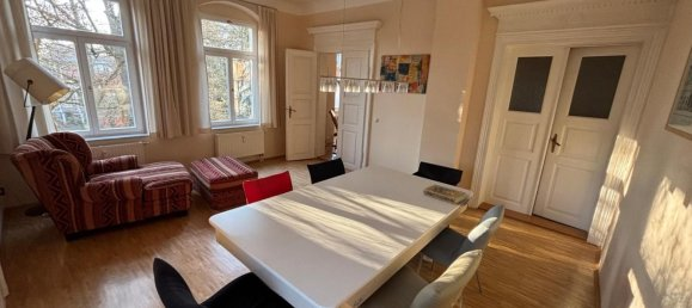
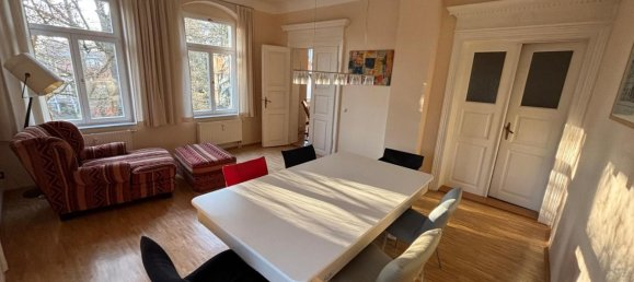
- book [422,184,467,205]
